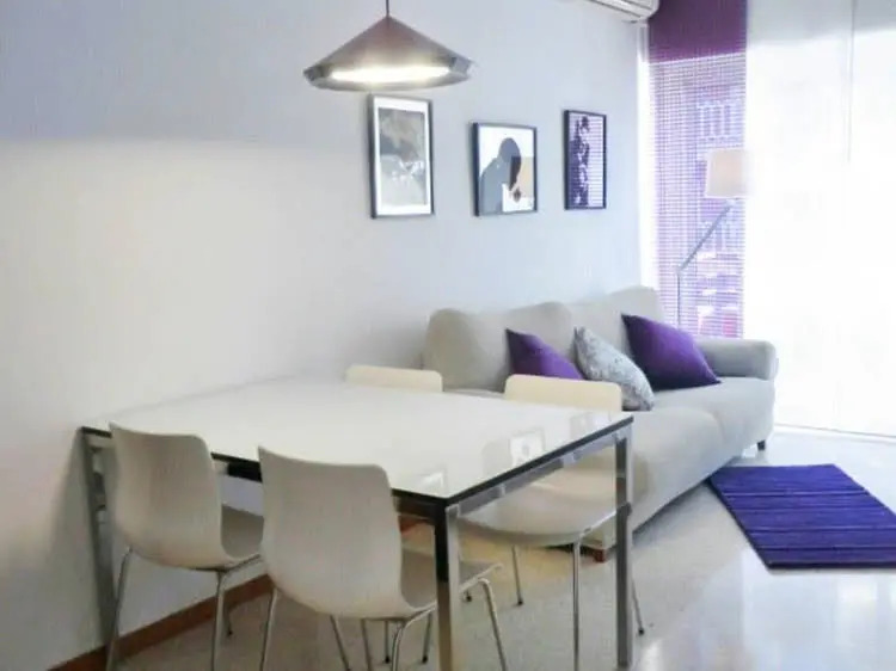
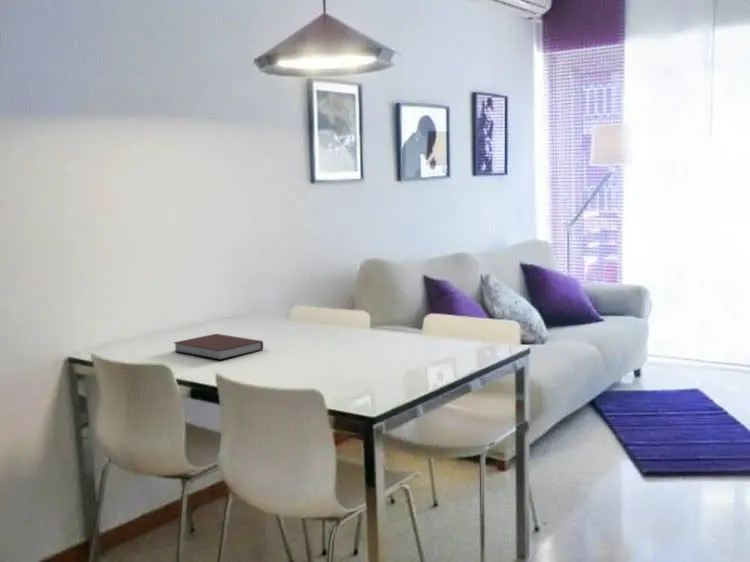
+ notebook [172,333,264,361]
